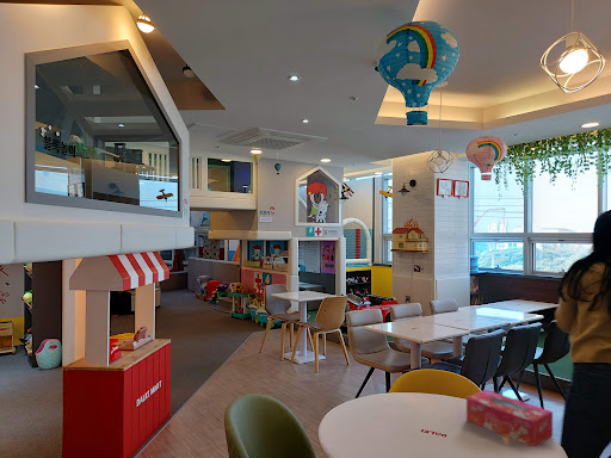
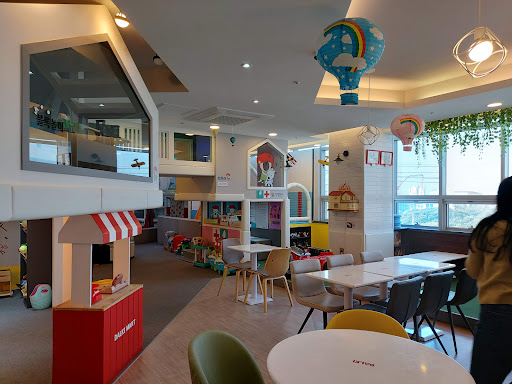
- tissue box [465,389,554,447]
